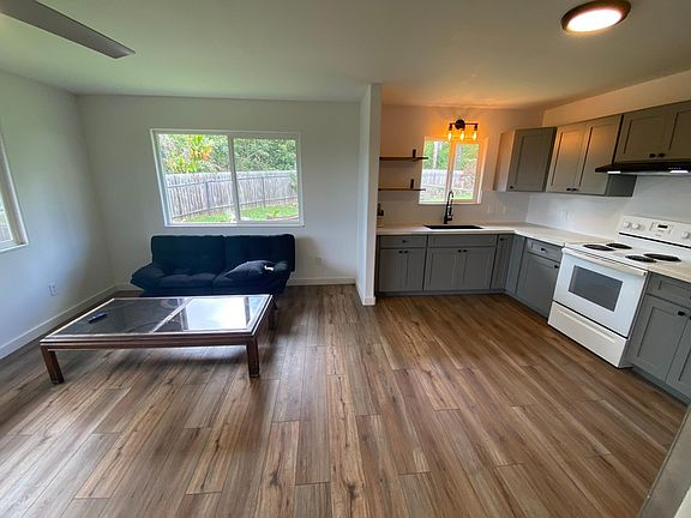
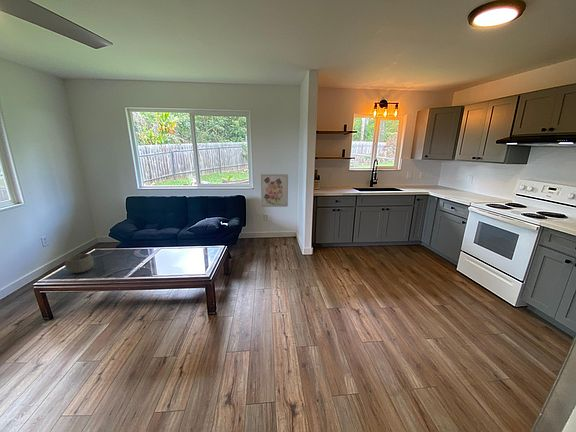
+ bowl [64,253,95,274]
+ wall art [260,173,289,208]
